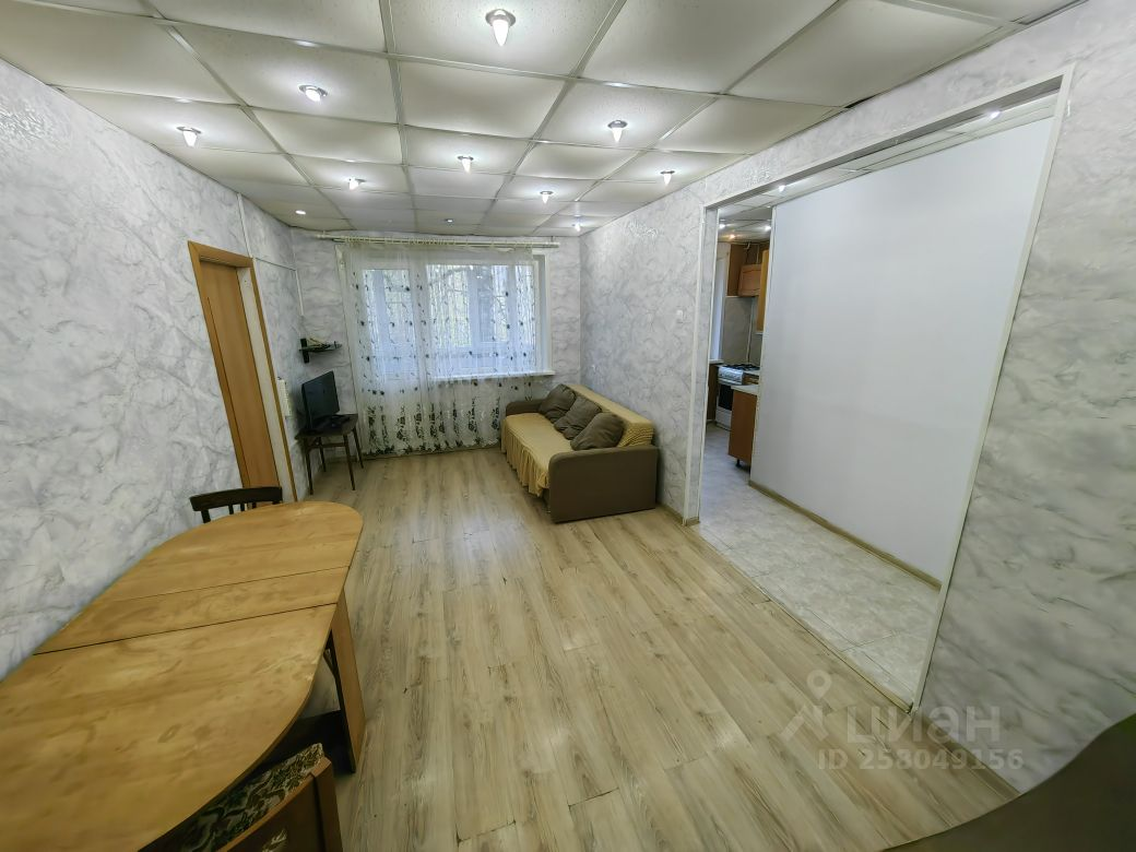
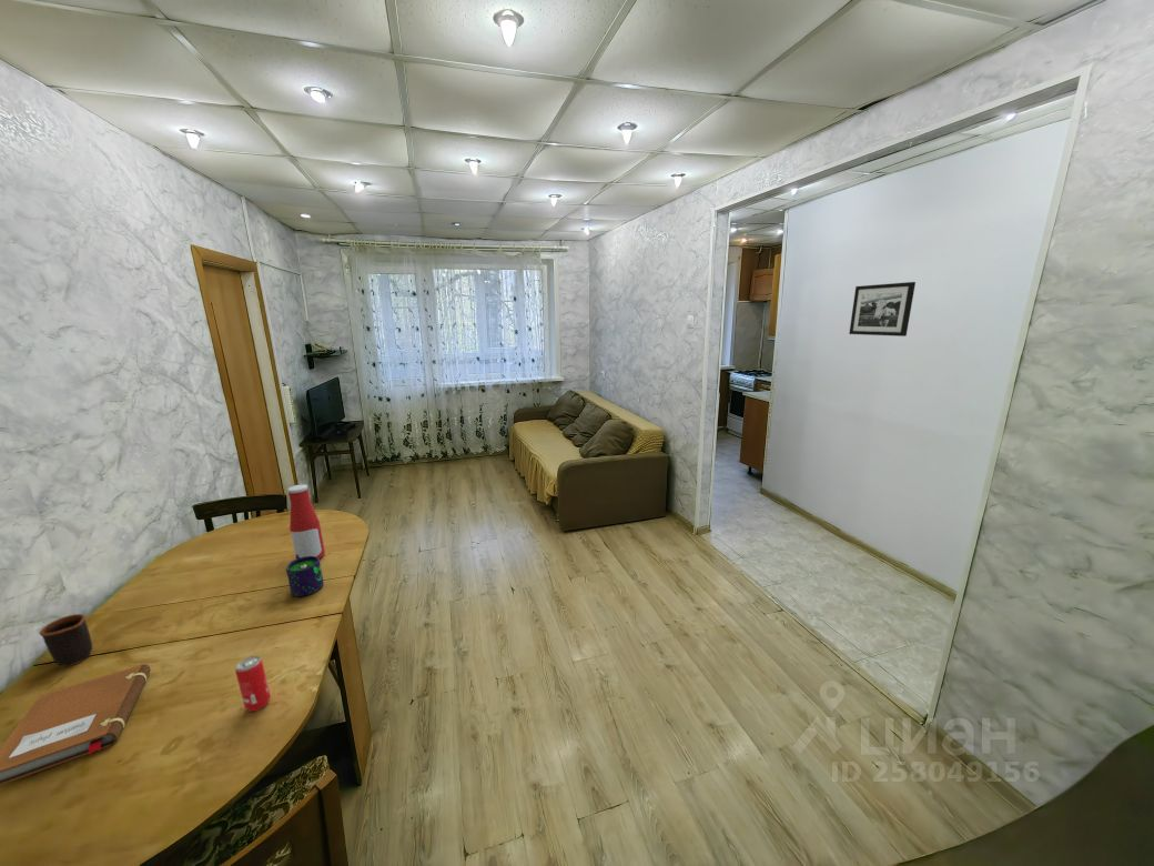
+ bottle [287,483,326,560]
+ picture frame [848,281,917,338]
+ mug [38,613,93,668]
+ beverage can [234,655,271,713]
+ notebook [0,663,152,786]
+ mug [285,554,325,597]
